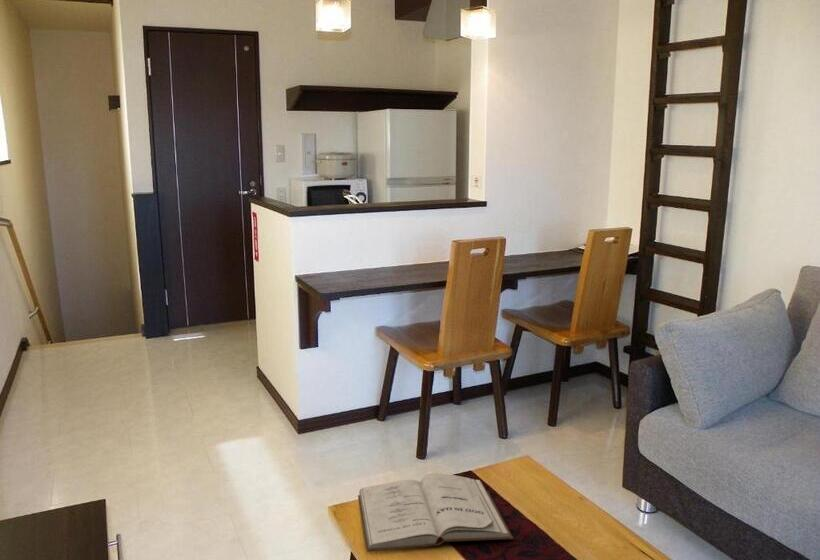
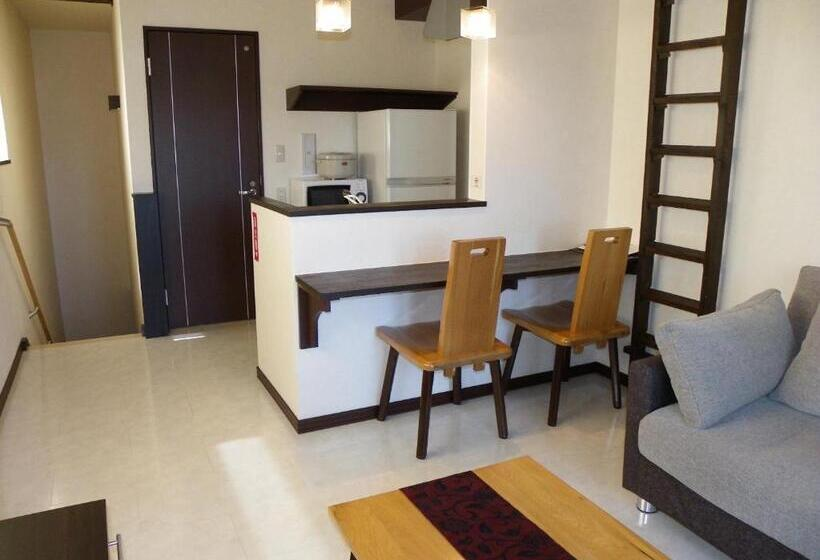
- book [357,472,514,553]
